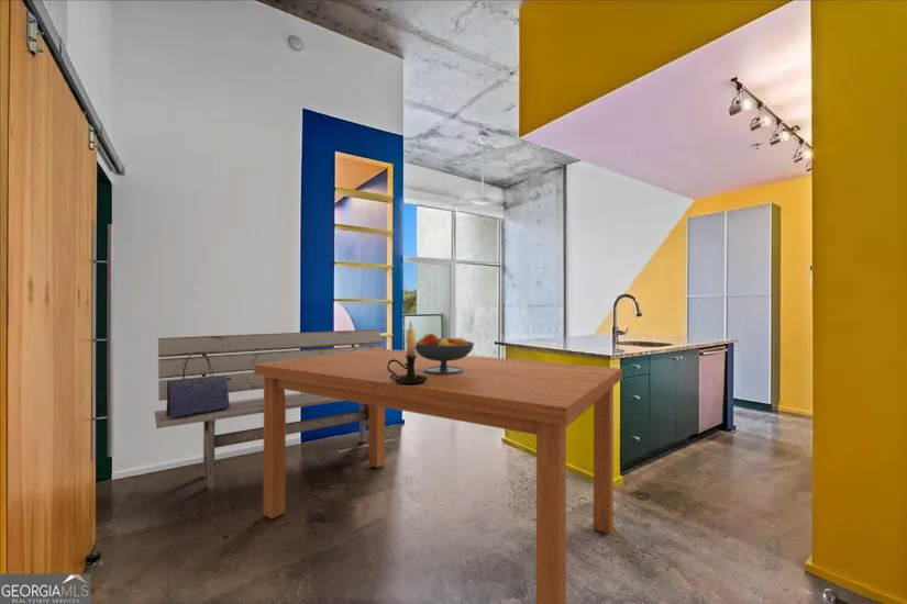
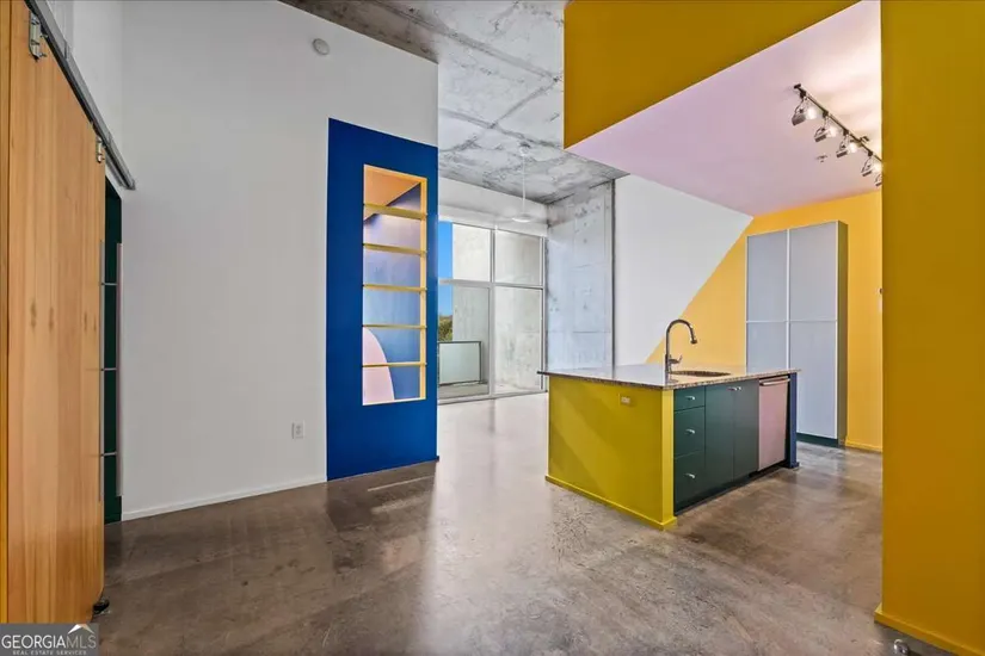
- bench [154,328,384,490]
- tote bag [165,351,231,416]
- fruit bowl [416,333,475,374]
- dining table [253,348,623,604]
- candle holder [387,320,428,385]
